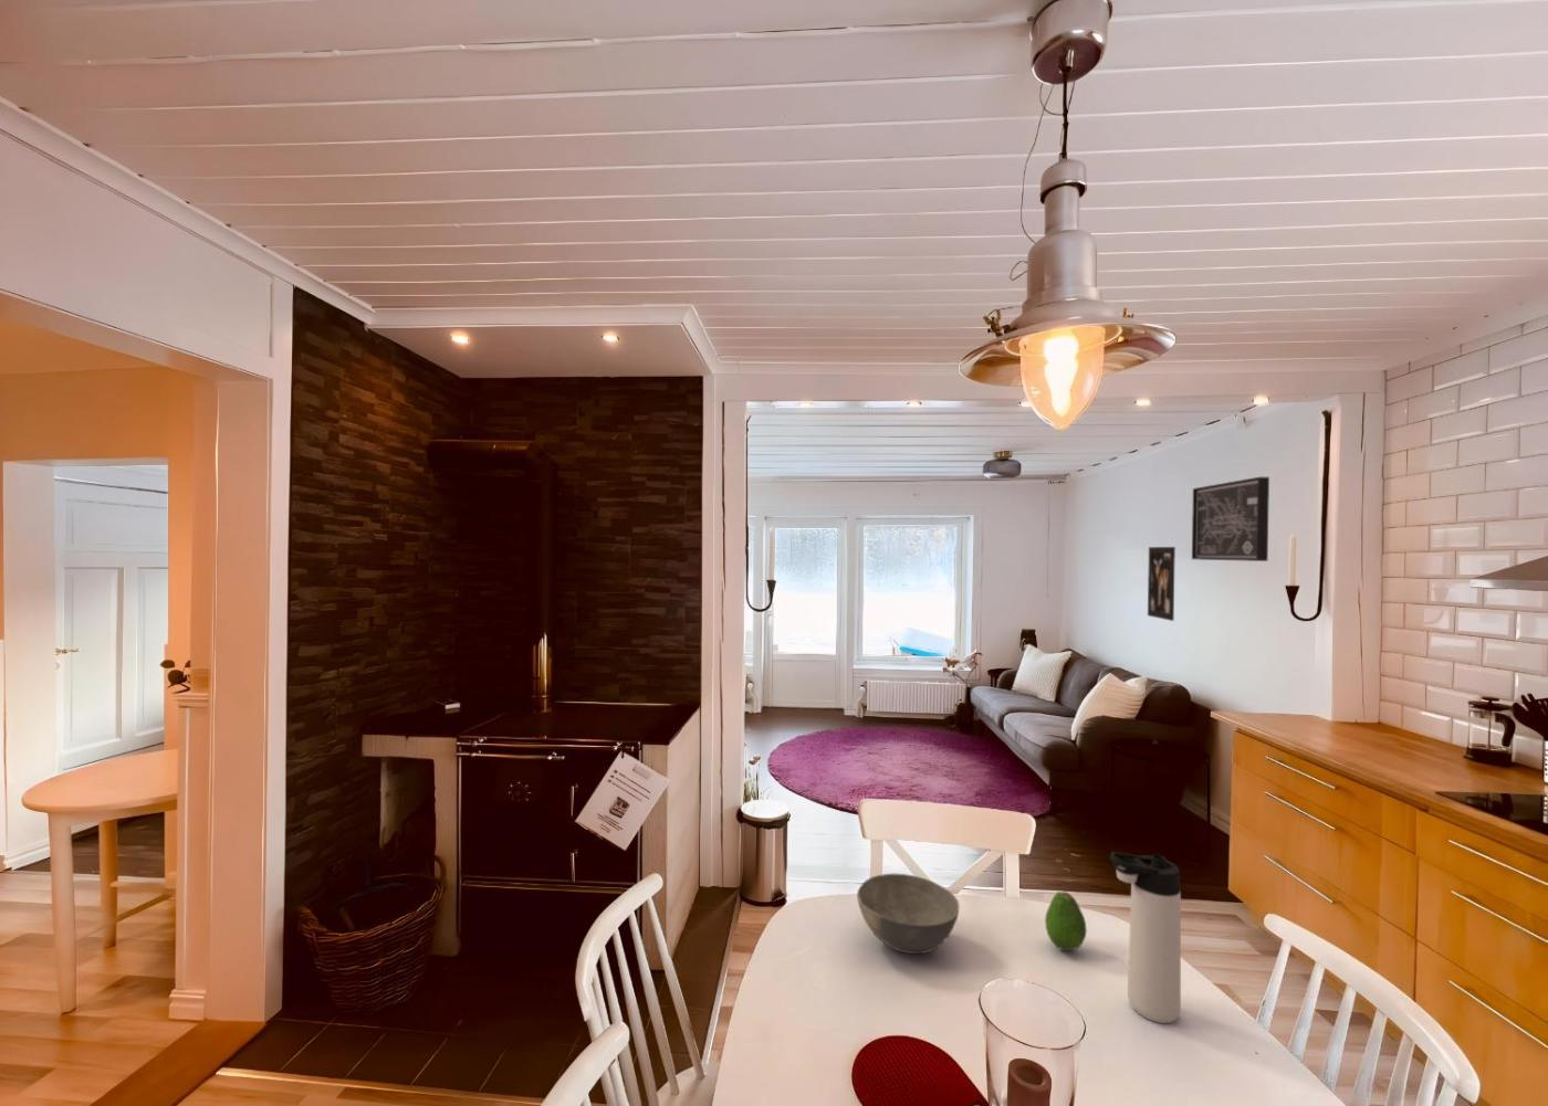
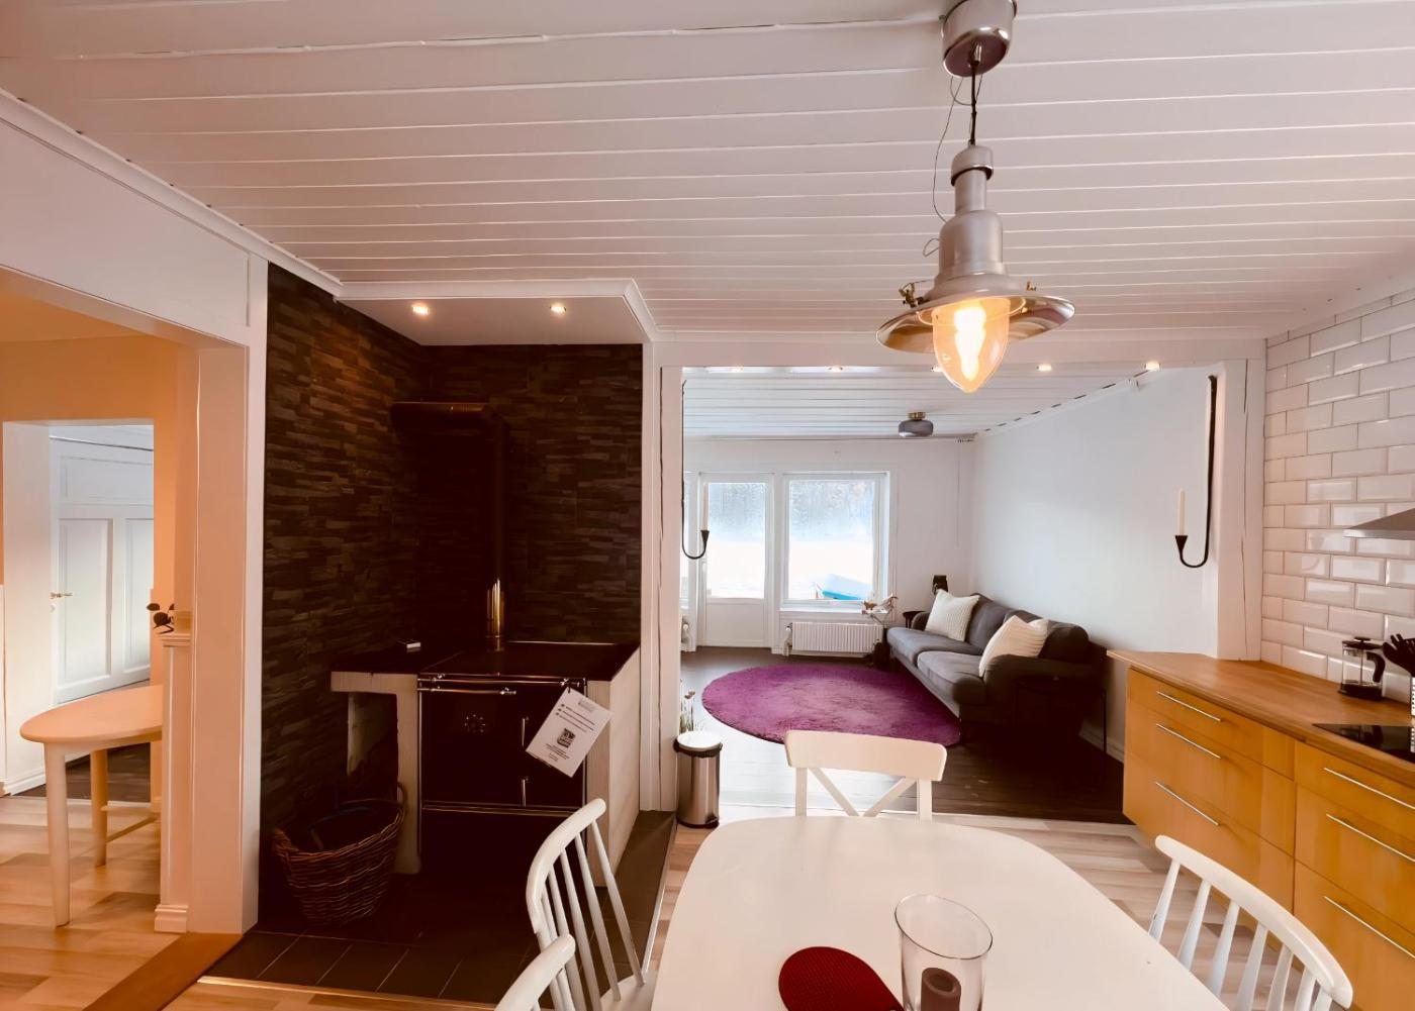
- wall art [1191,476,1270,563]
- thermos bottle [1109,851,1182,1025]
- fruit [1044,891,1088,952]
- bowl [856,873,960,955]
- wall art [1147,546,1177,622]
